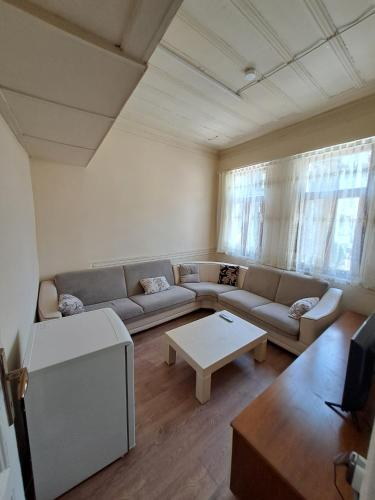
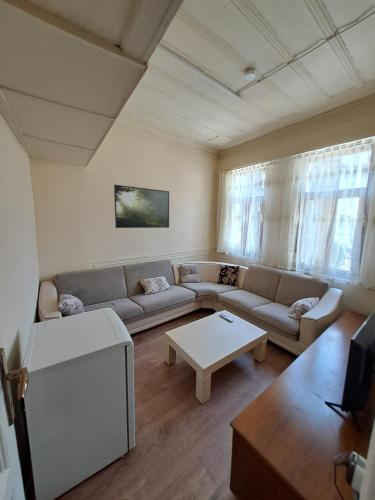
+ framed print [113,184,170,229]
